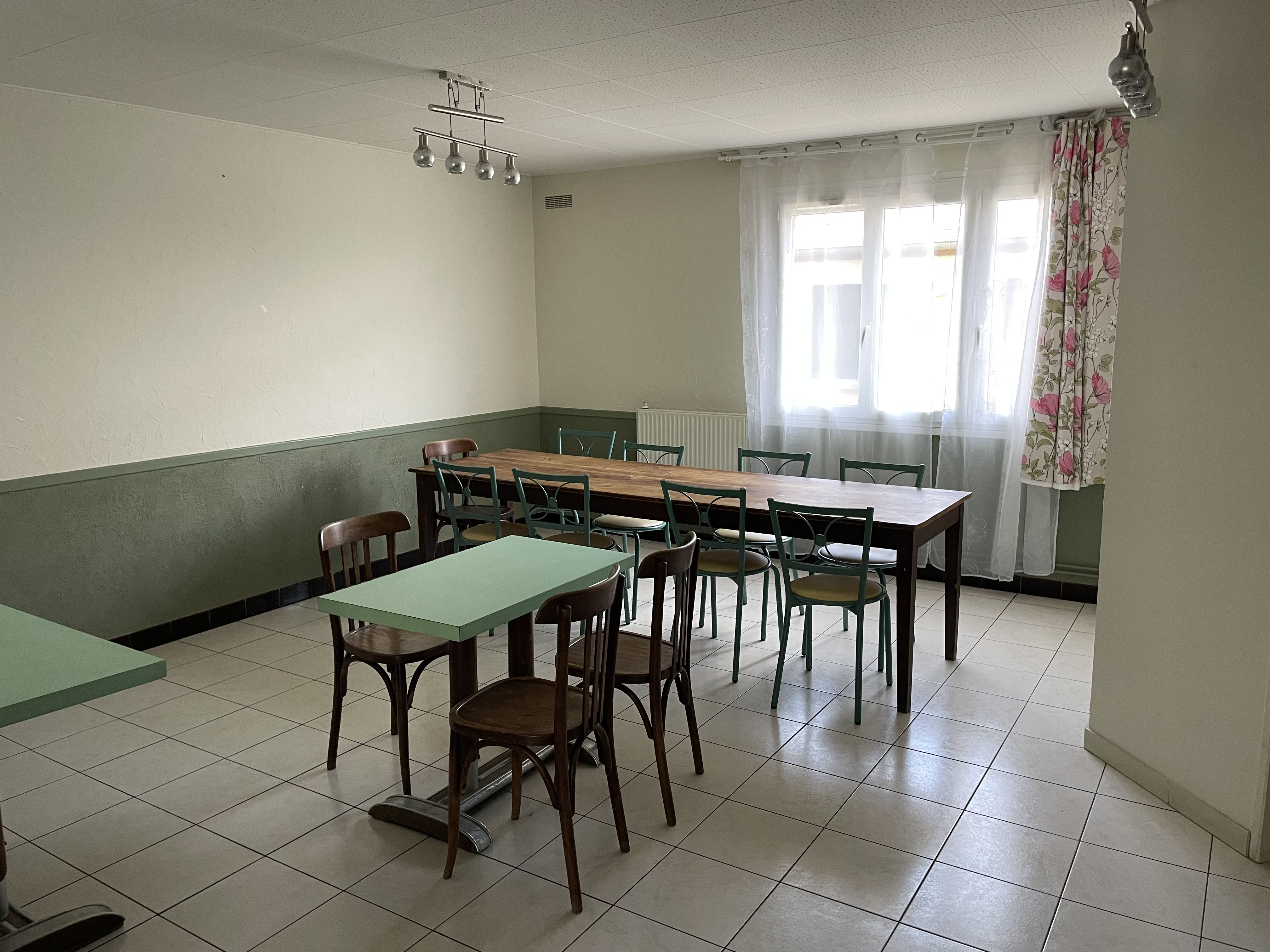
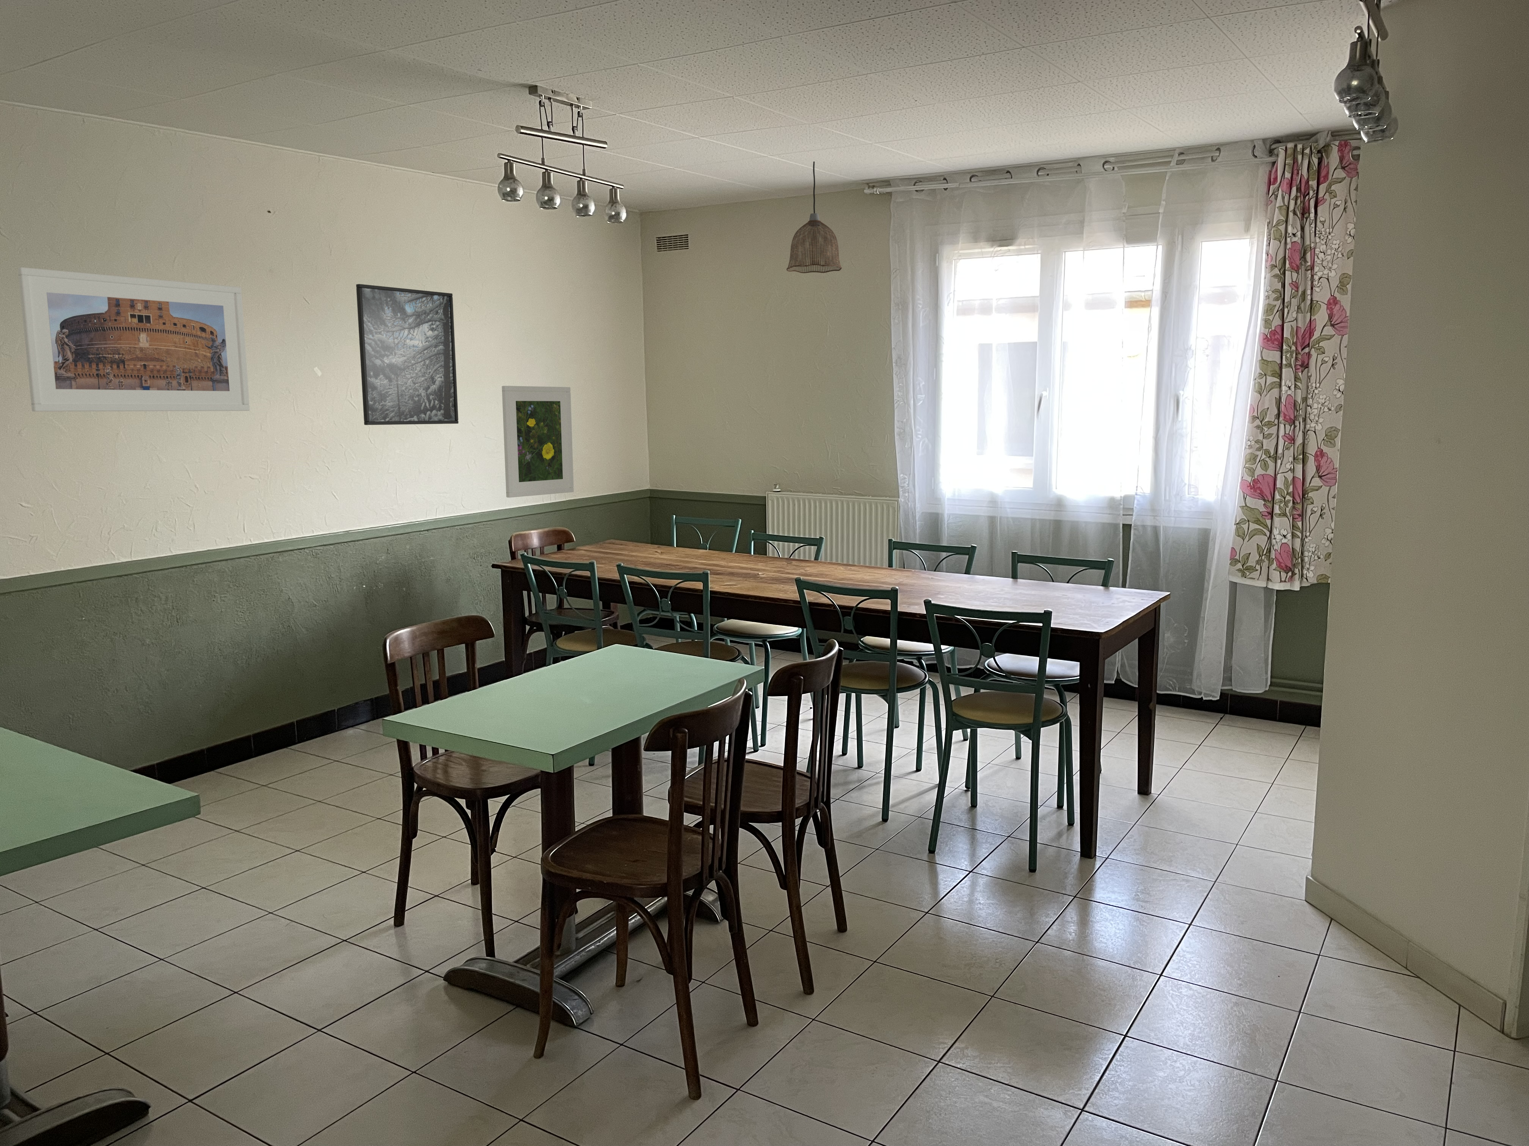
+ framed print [17,267,250,412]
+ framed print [355,283,459,426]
+ pendant lamp [786,161,843,273]
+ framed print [501,385,574,498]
